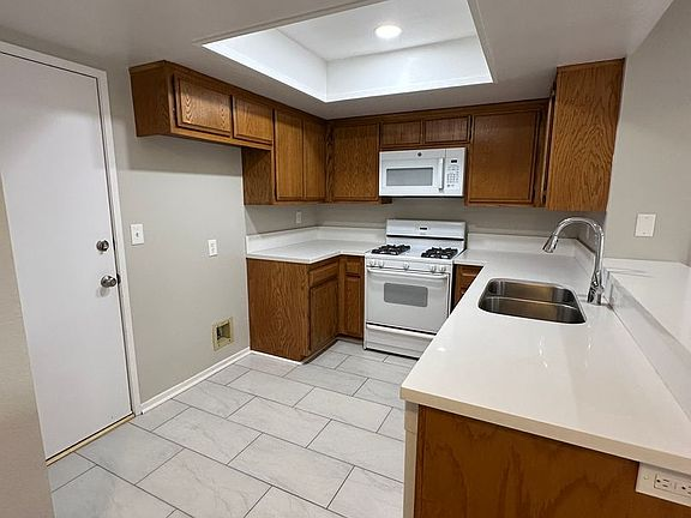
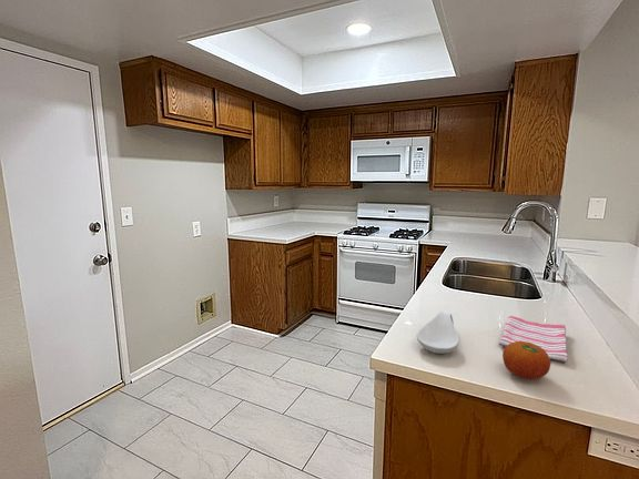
+ dish towel [498,315,568,364]
+ spoon rest [416,310,460,355]
+ fruit [501,342,551,380]
